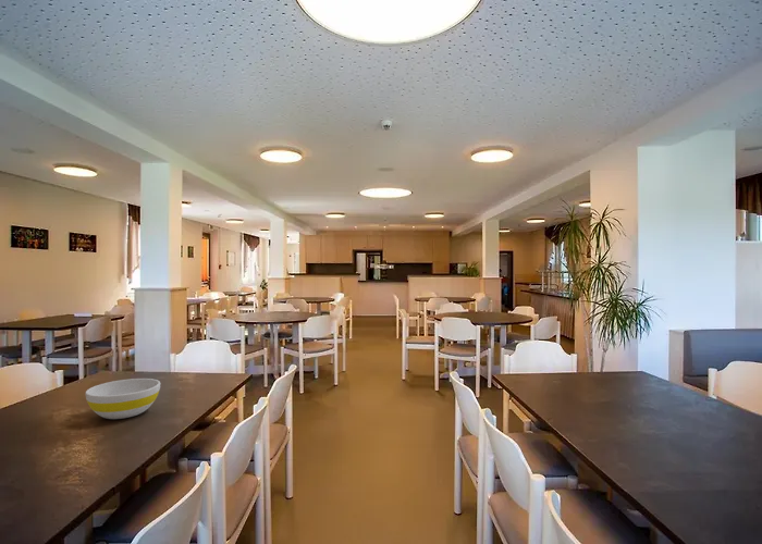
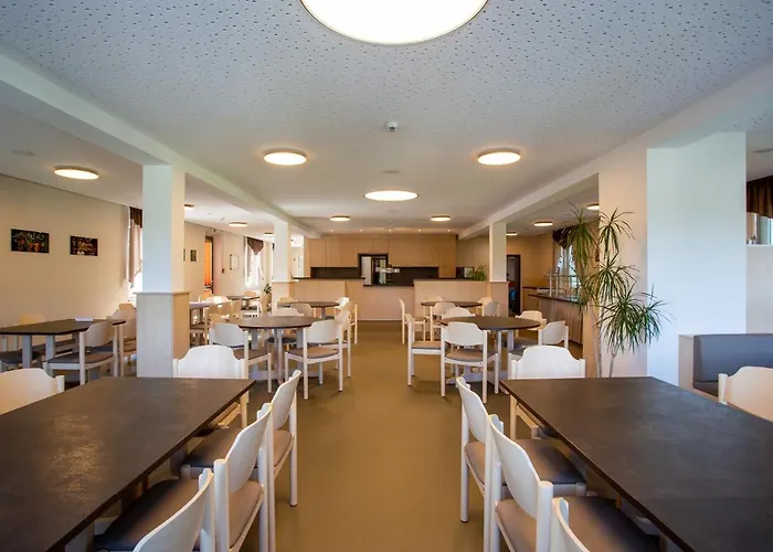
- bowl [85,378,161,420]
